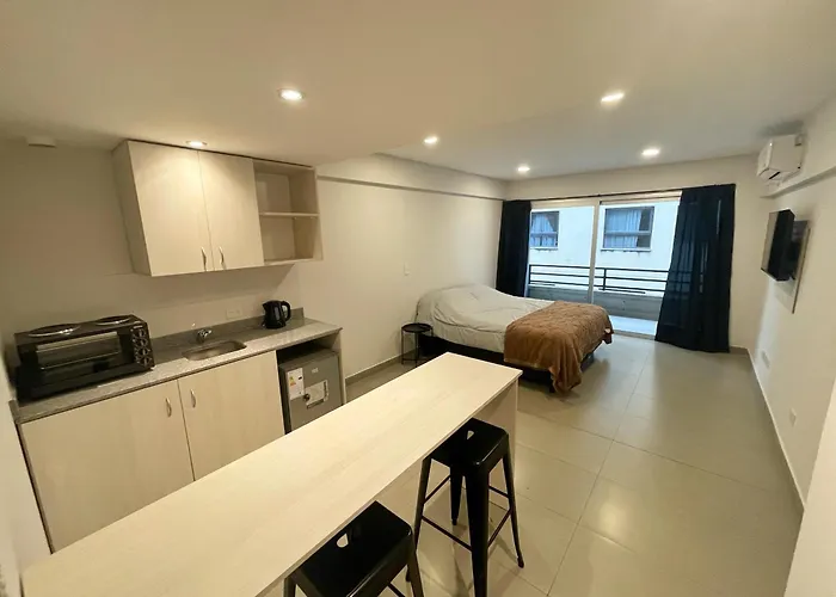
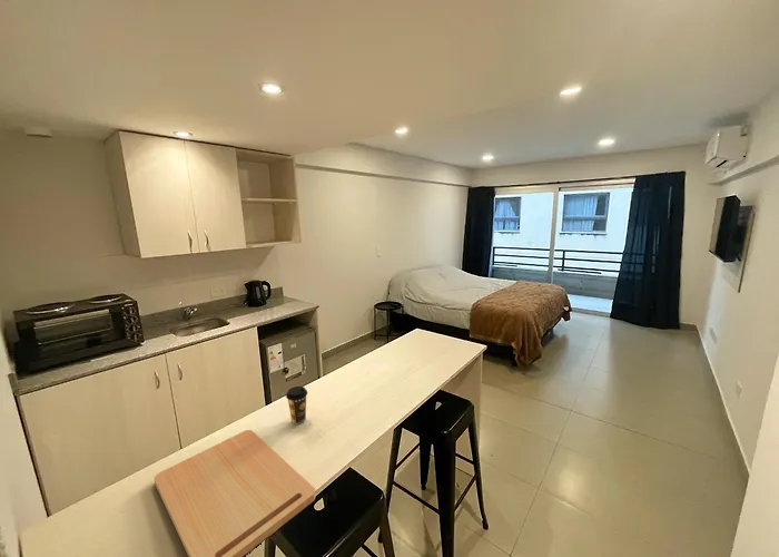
+ coffee cup [285,385,308,424]
+ cutting board [154,429,316,557]
